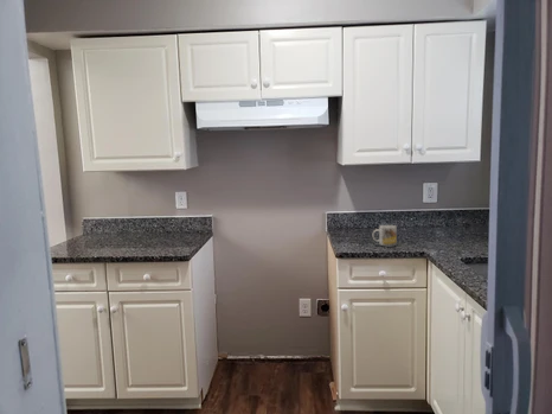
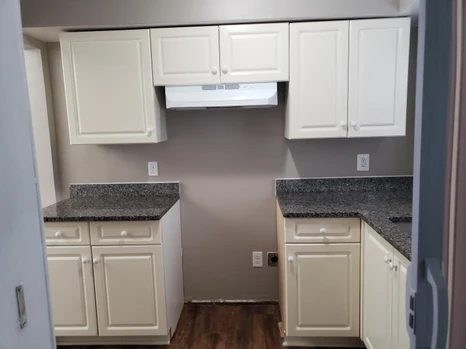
- mug [372,224,398,247]
